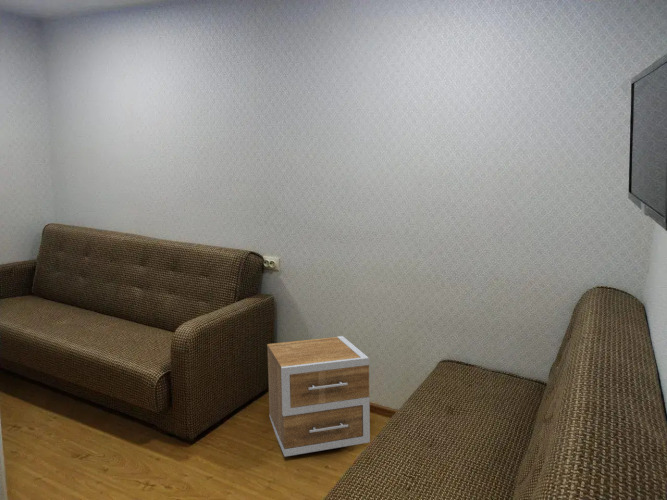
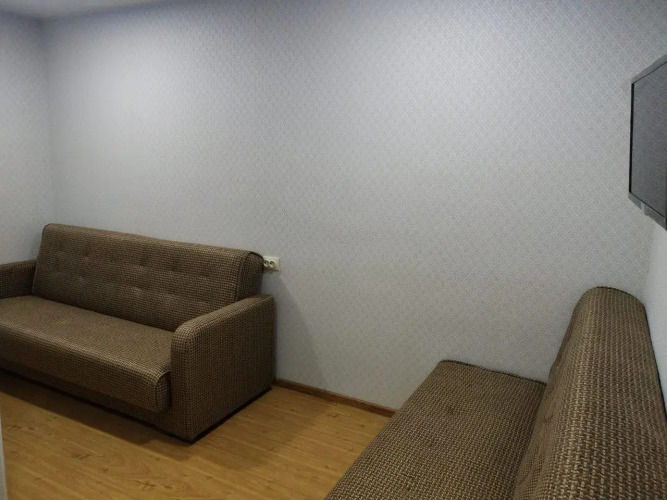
- nightstand [266,335,371,458]
